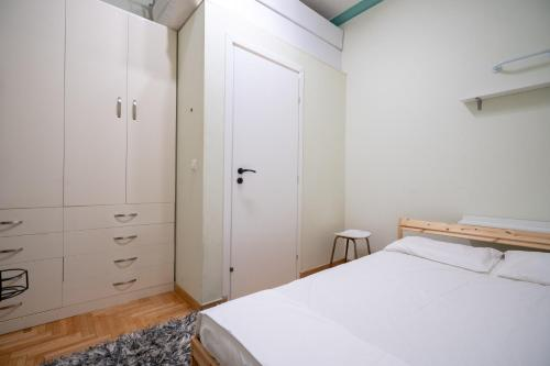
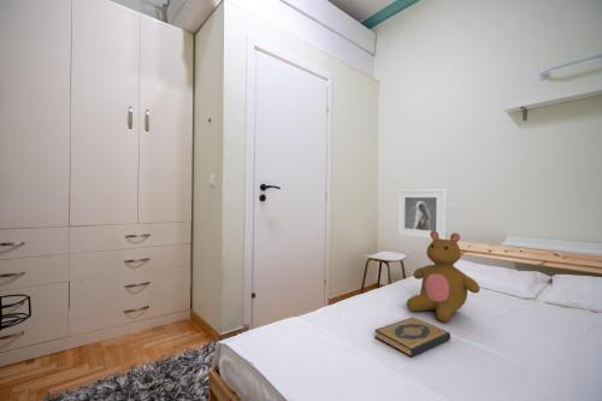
+ teddy bear [406,231,482,323]
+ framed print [396,188,447,240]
+ hardback book [373,317,452,358]
